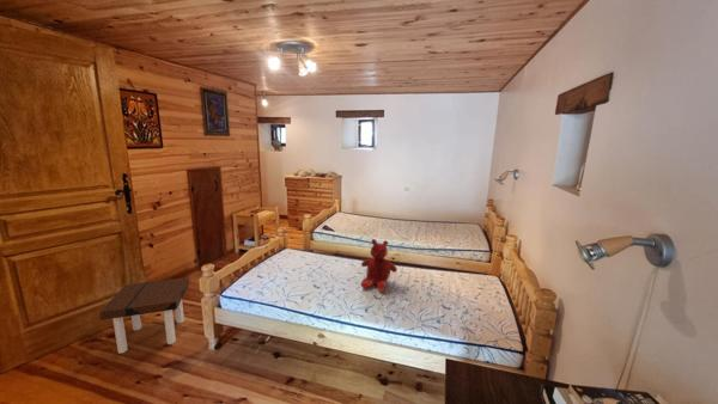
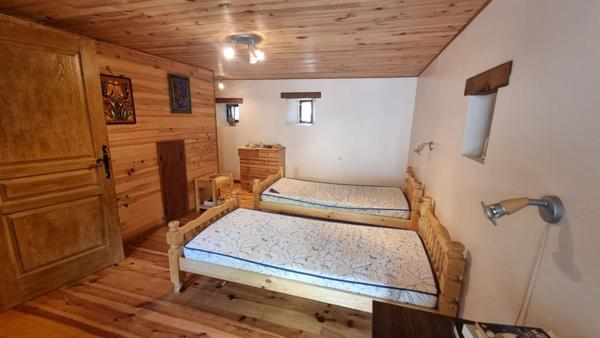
- side table [98,276,190,355]
- teddy bear [360,238,398,293]
